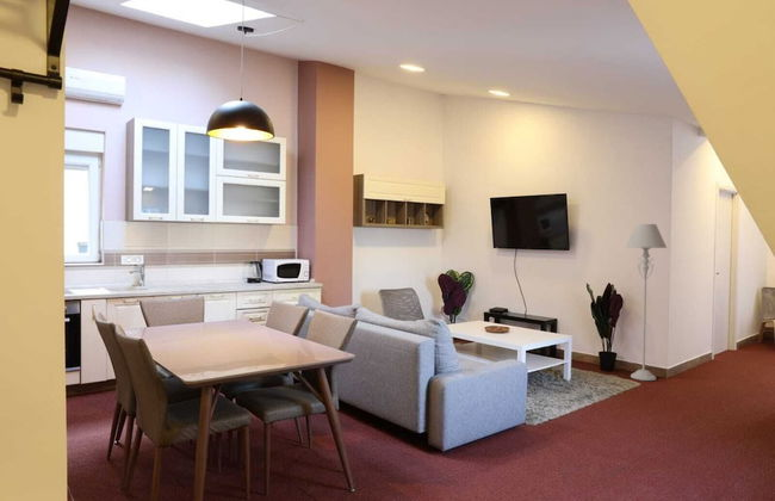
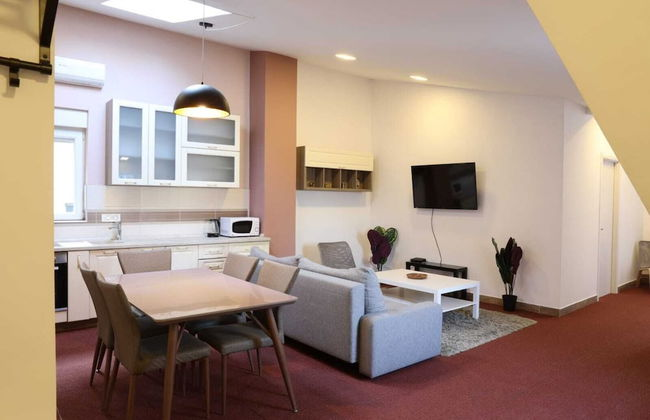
- floor lamp [625,223,668,382]
